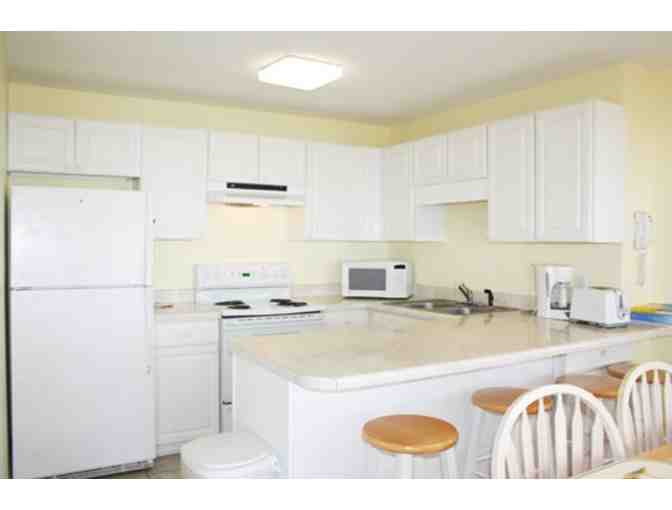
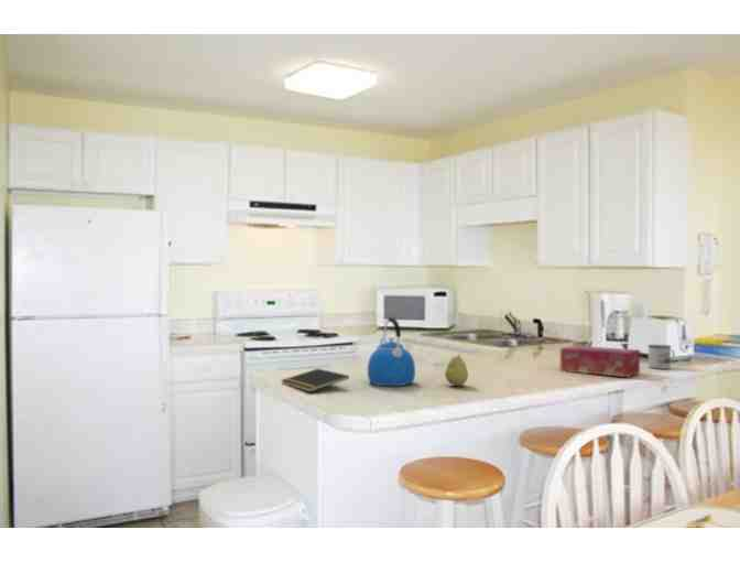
+ kettle [367,316,416,387]
+ fruit [444,354,469,388]
+ mug [646,344,676,370]
+ notepad [281,368,350,393]
+ tissue box [559,345,641,378]
